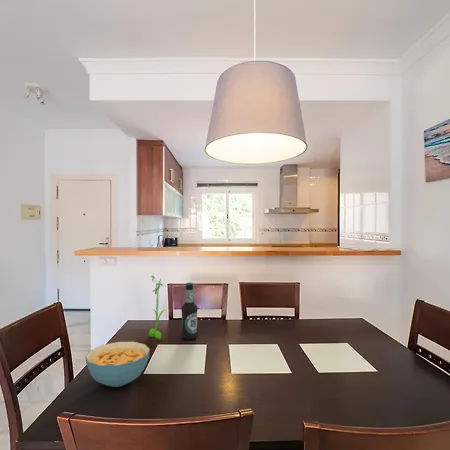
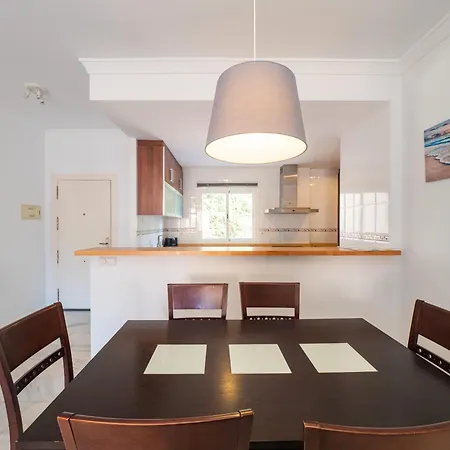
- plant [148,274,166,340]
- cereal bowl [84,341,151,388]
- bottle [181,282,199,341]
